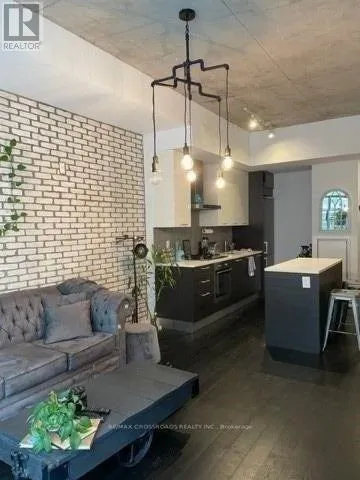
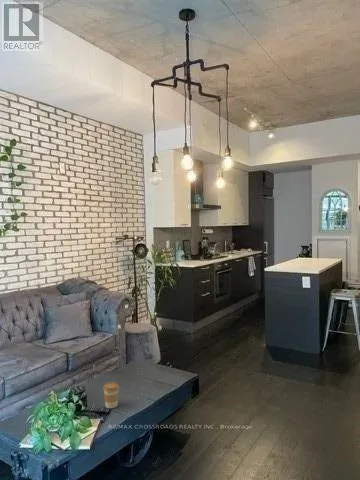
+ coffee cup [102,381,120,409]
